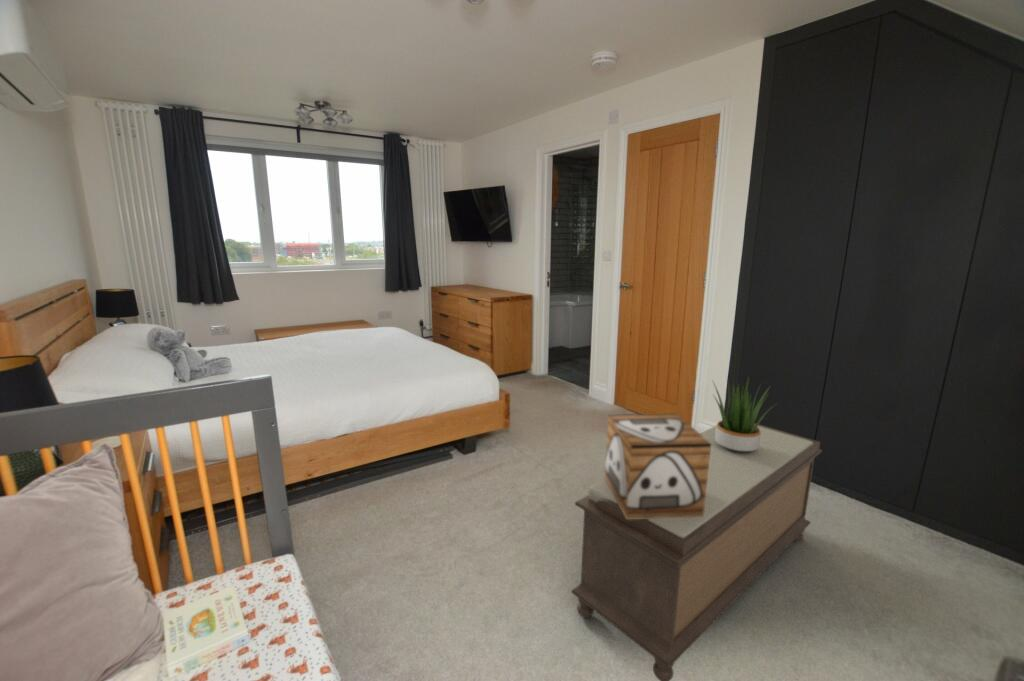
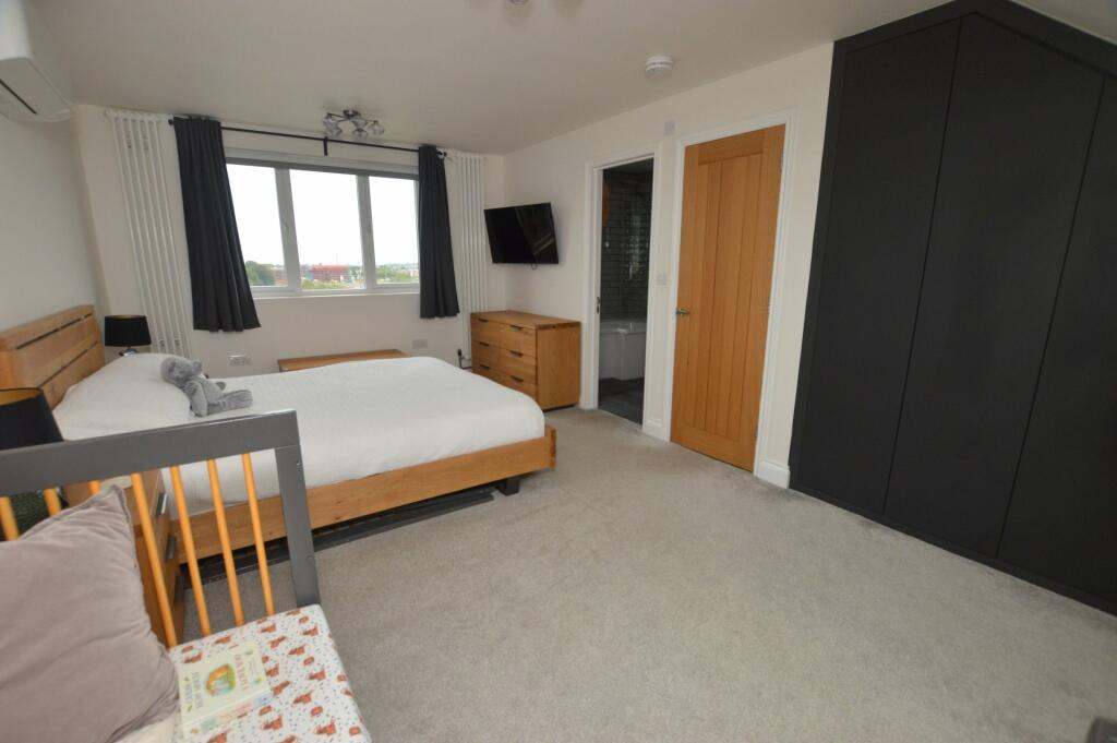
- decorative box [604,413,711,519]
- bench [570,422,823,681]
- potted plant [711,376,777,452]
